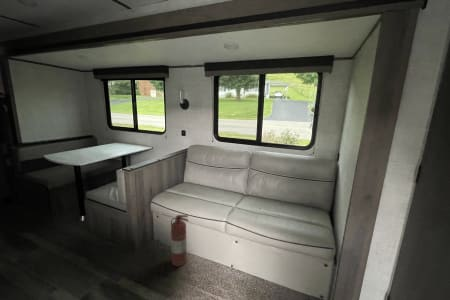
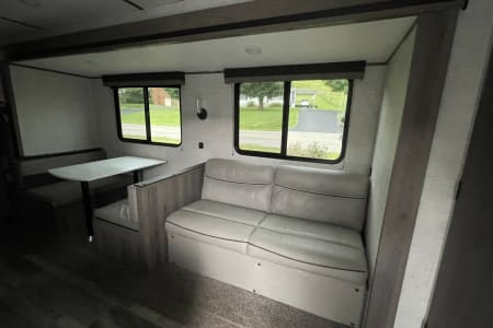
- fire extinguisher [170,214,190,267]
